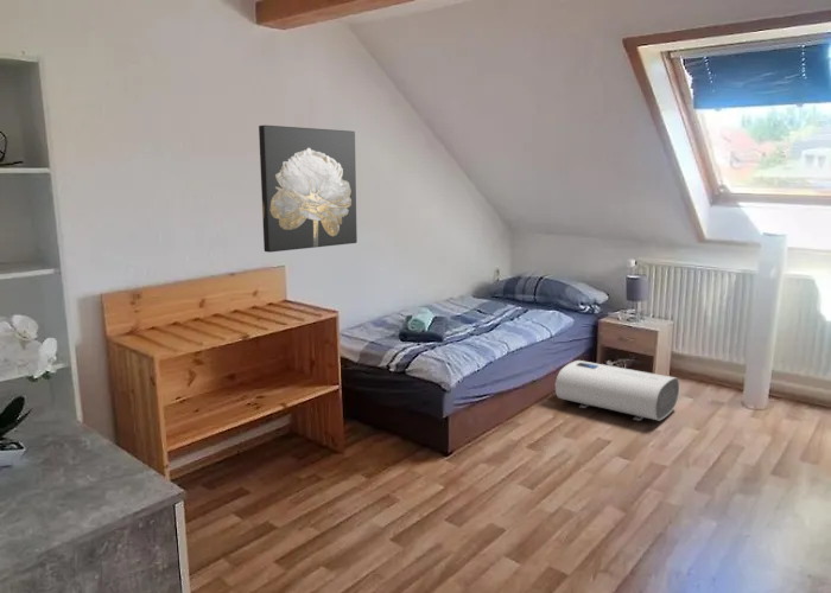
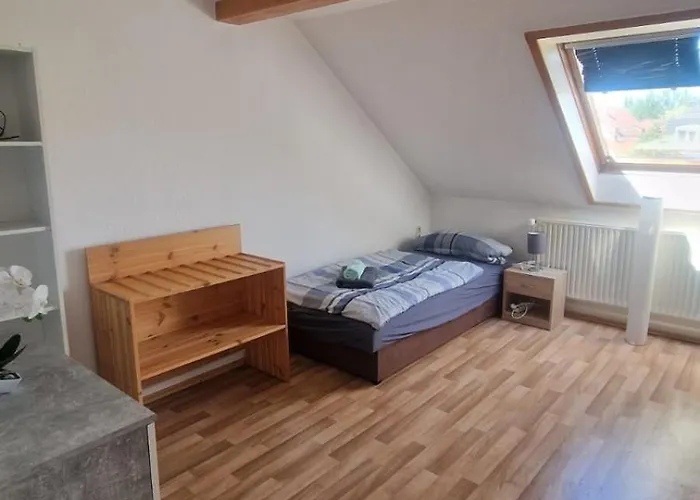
- wall art [258,125,359,254]
- water heater [553,359,680,422]
